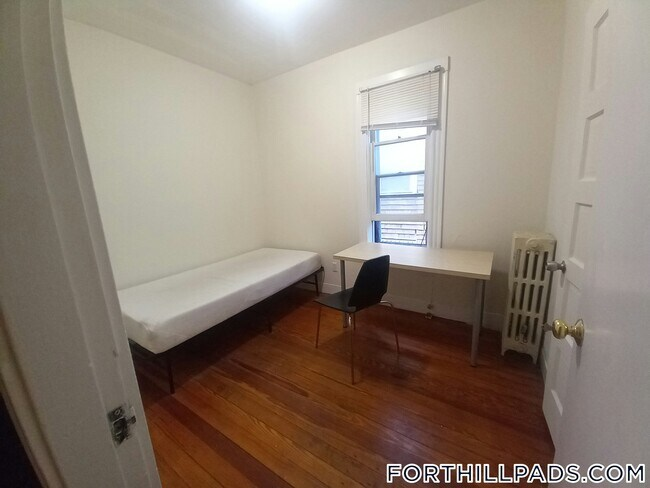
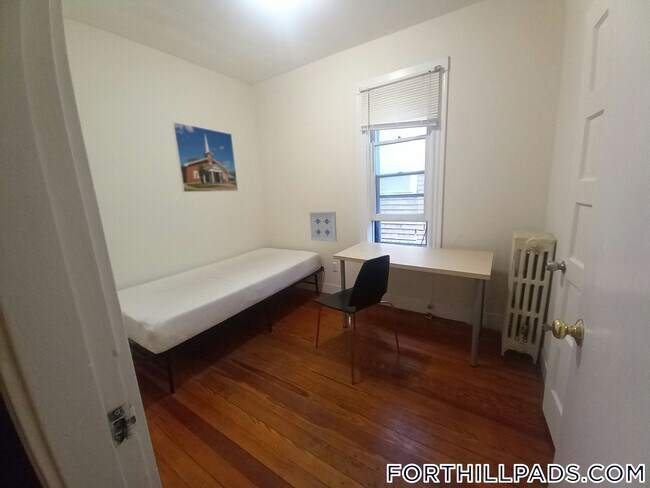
+ wall art [309,210,338,243]
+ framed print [170,121,239,193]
